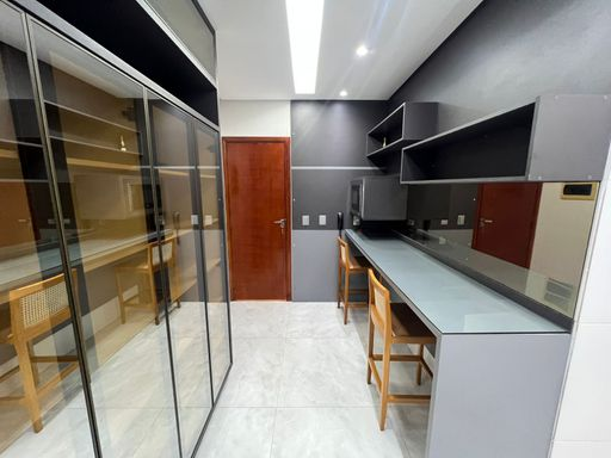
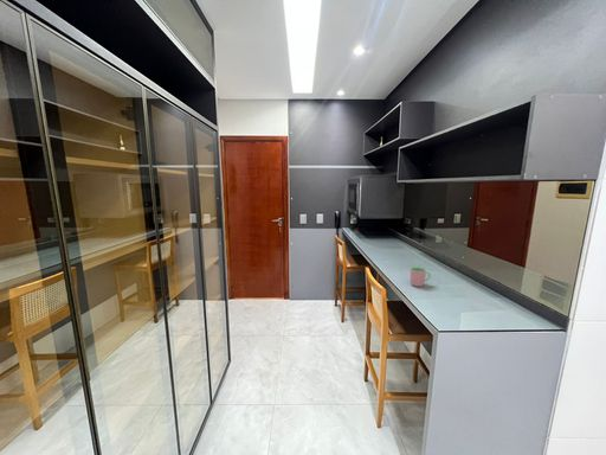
+ cup [410,267,432,288]
